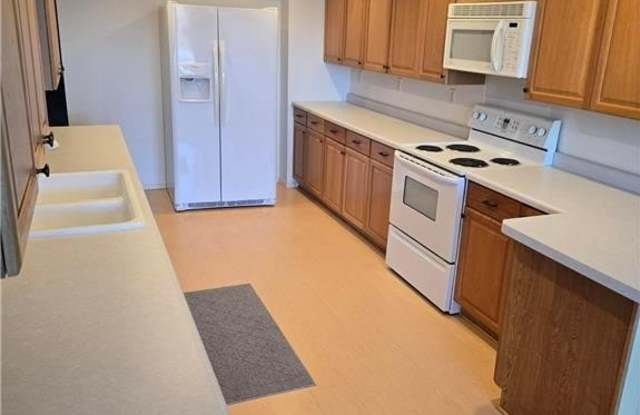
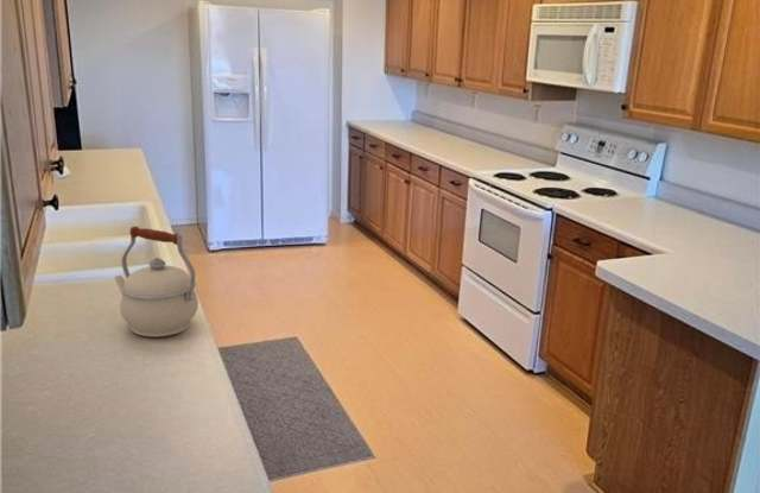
+ kettle [113,226,200,339]
